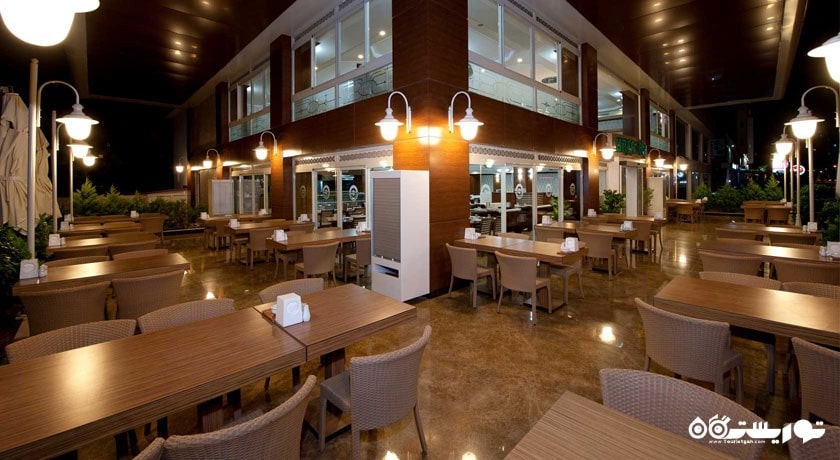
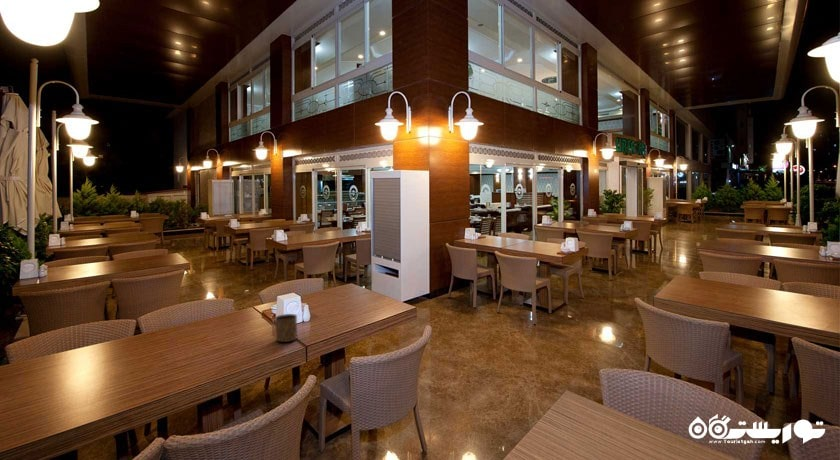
+ cup [274,313,298,343]
